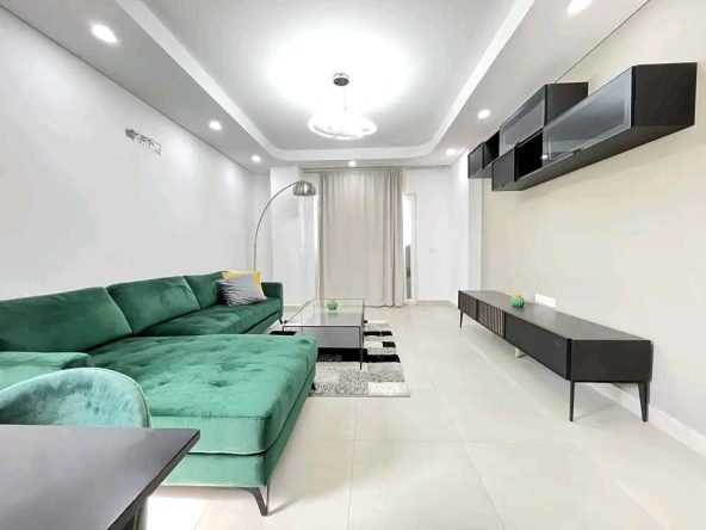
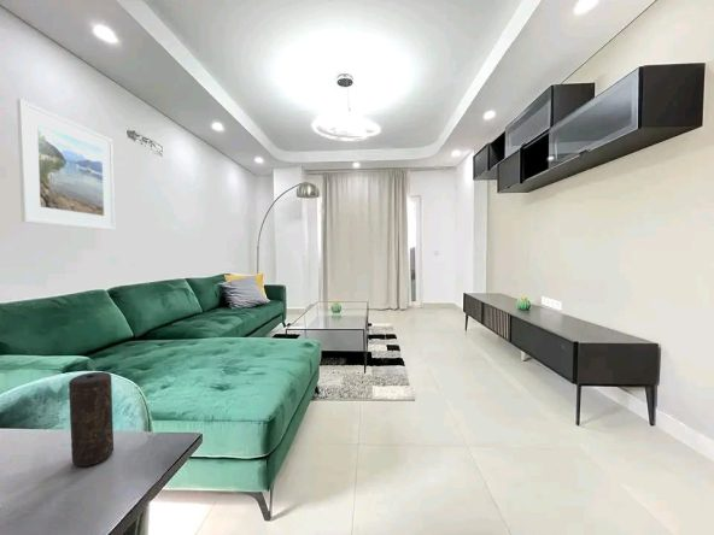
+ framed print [16,98,116,231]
+ candle [68,371,115,468]
